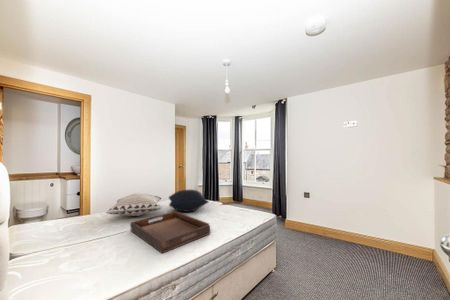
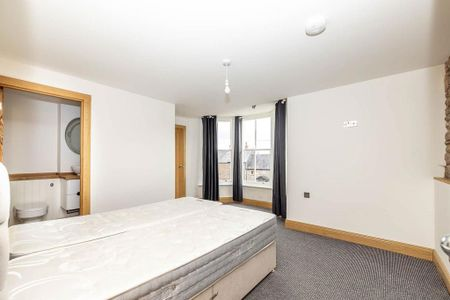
- serving tray [130,210,211,254]
- decorative pillow [105,192,162,217]
- pillow [168,189,209,213]
